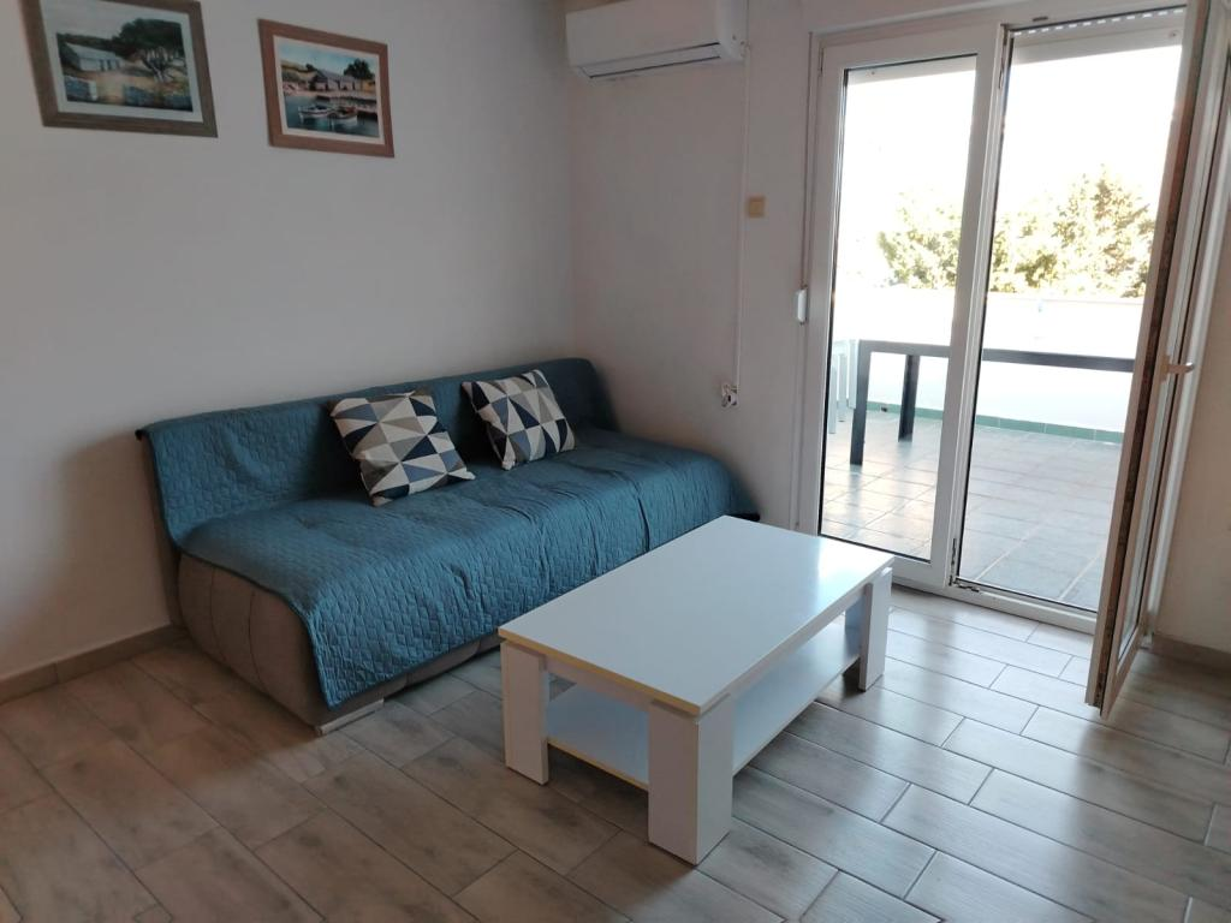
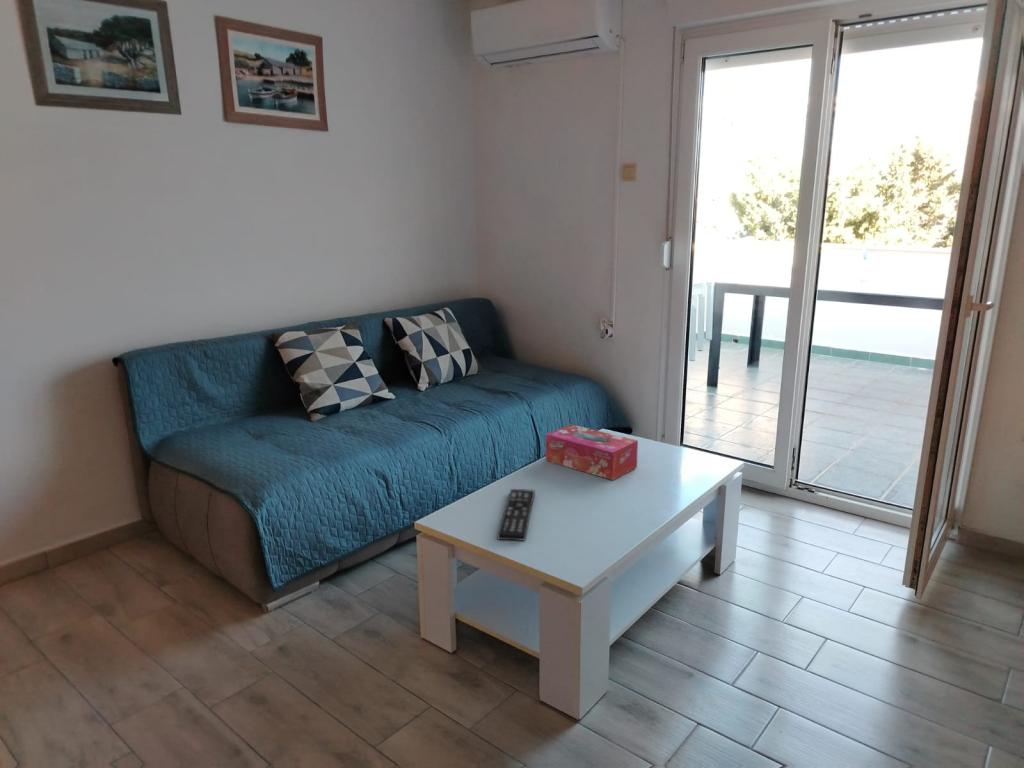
+ tissue box [545,423,639,481]
+ remote control [497,488,536,542]
